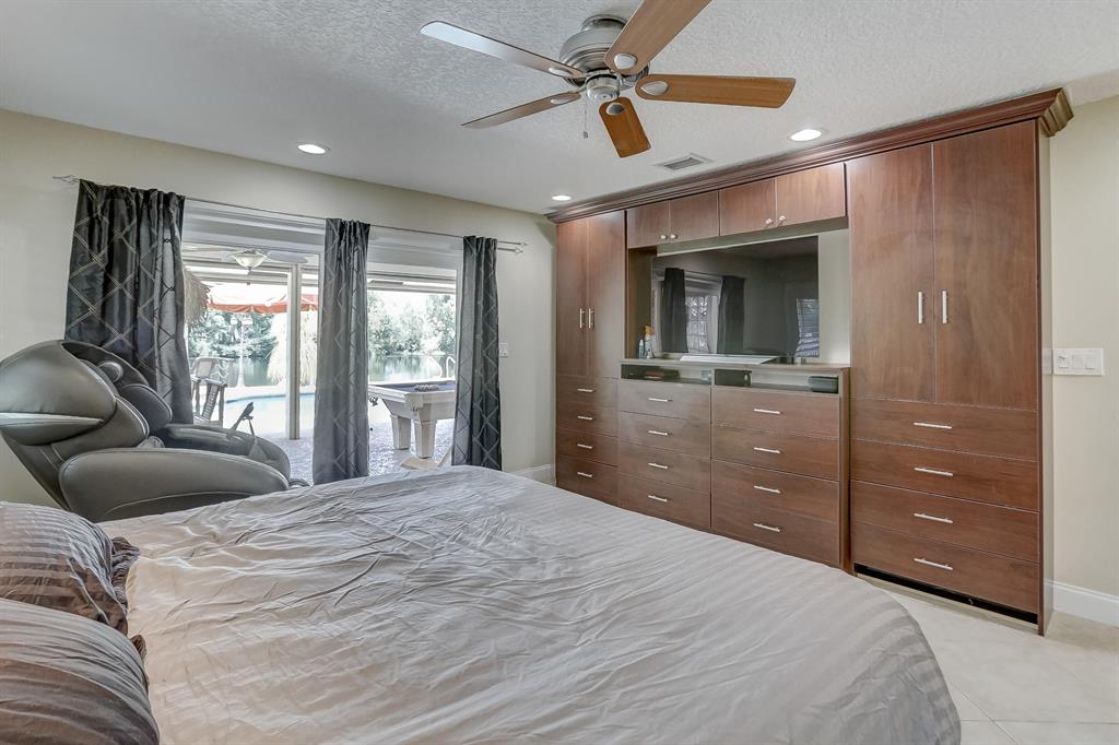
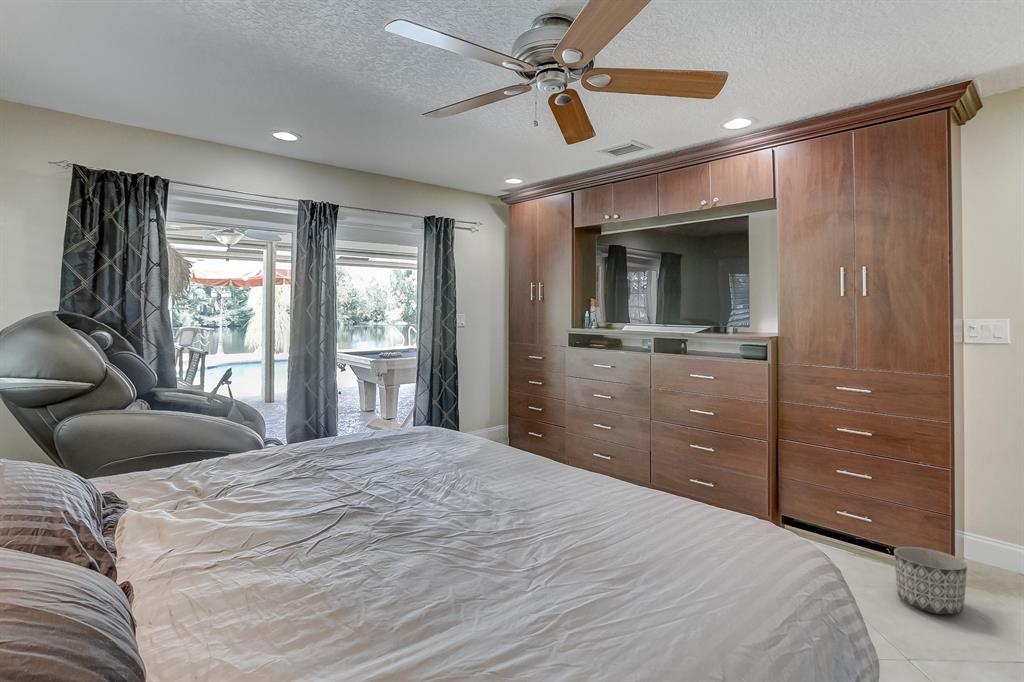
+ planter [893,546,968,615]
